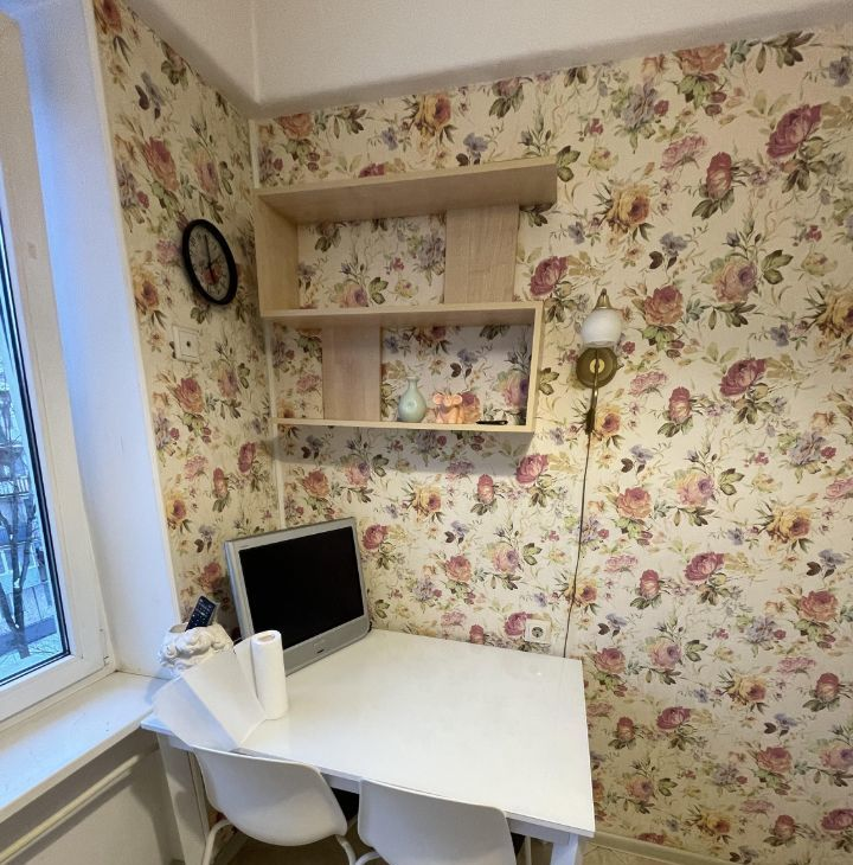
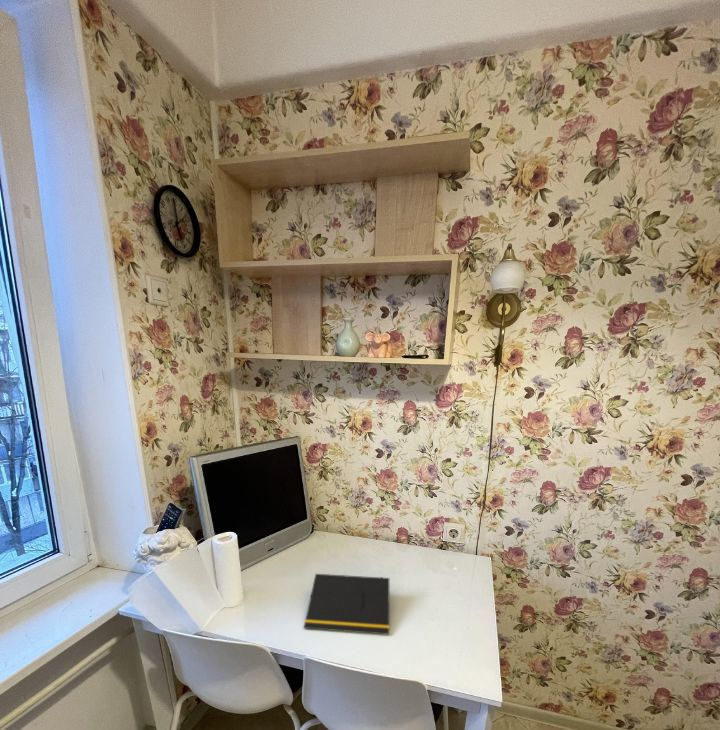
+ notepad [303,573,391,636]
